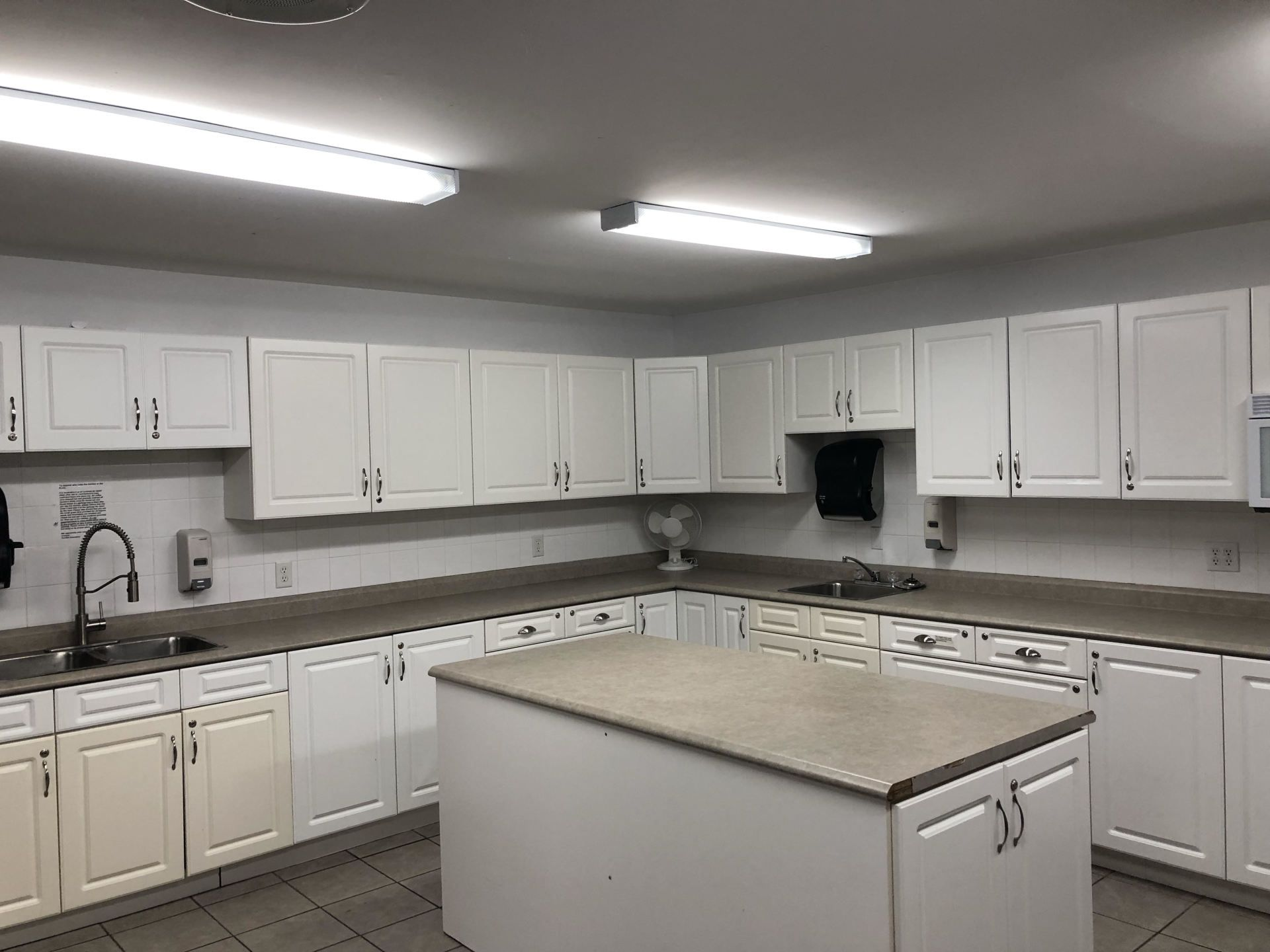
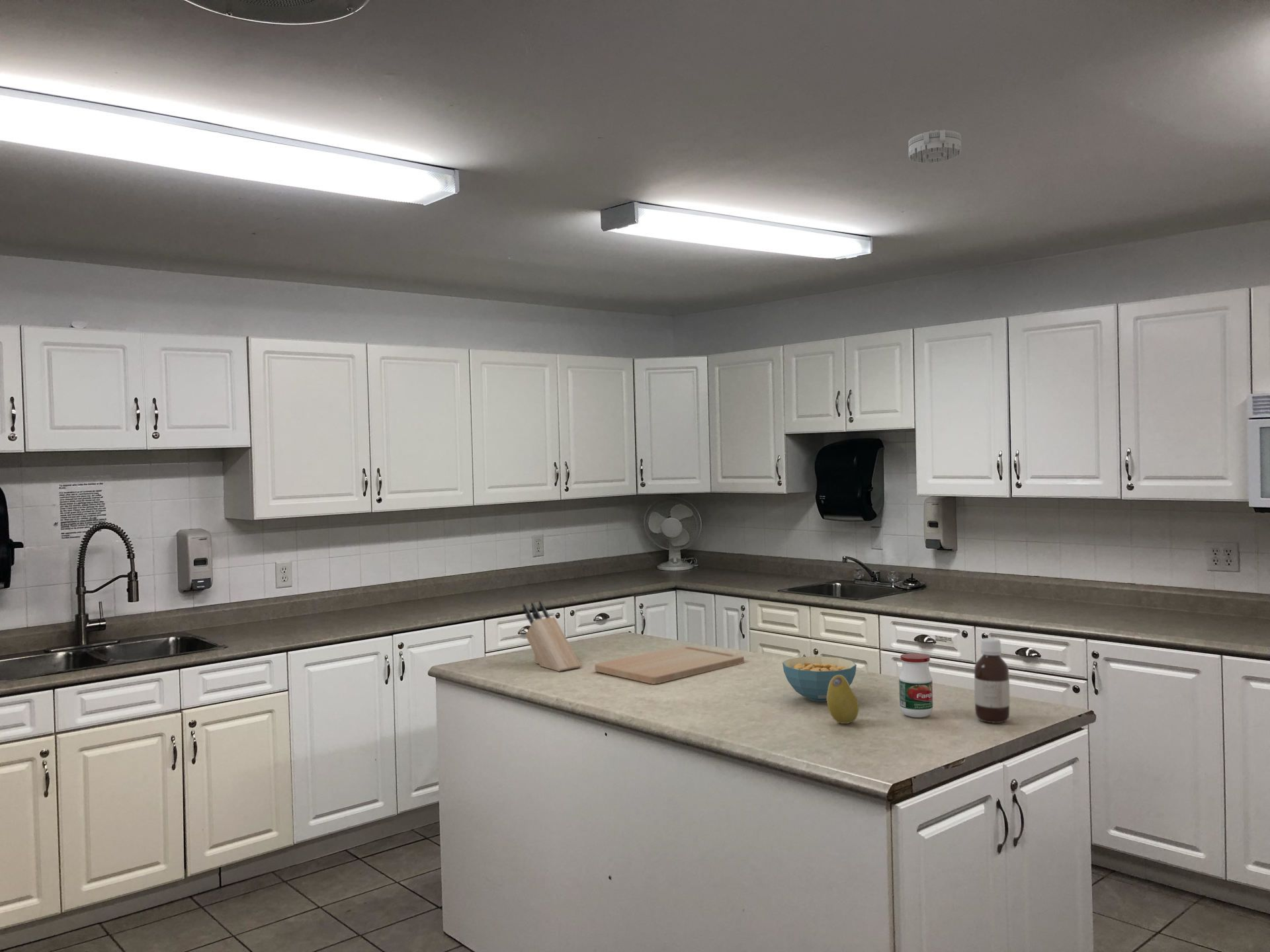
+ knife block [522,600,581,672]
+ smoke detector [908,129,962,164]
+ cereal bowl [782,656,857,702]
+ fruit [826,675,859,725]
+ cutting board [594,645,745,684]
+ bottle [974,637,1011,724]
+ jar [898,653,933,718]
